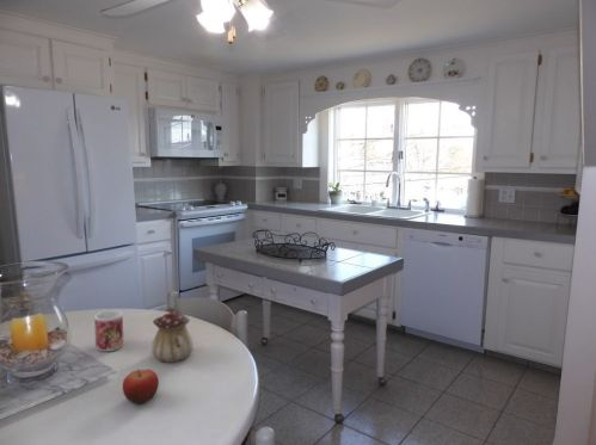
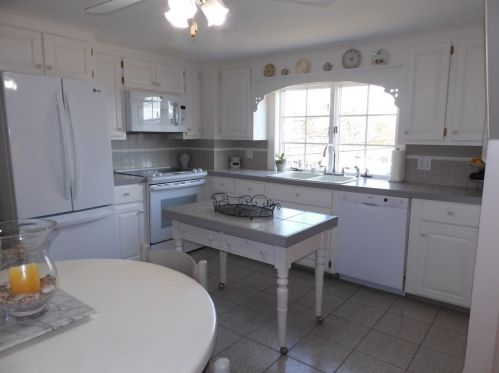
- teapot [150,307,195,364]
- fruit [122,369,160,404]
- mug [93,309,124,352]
